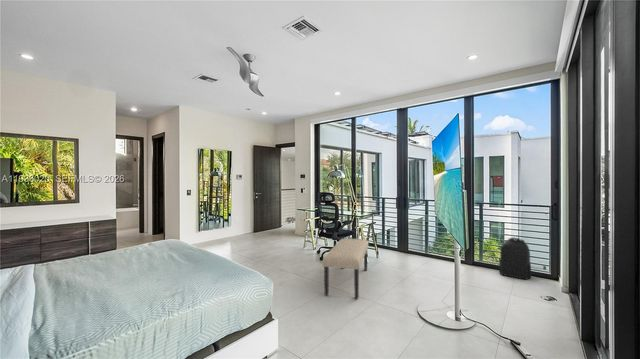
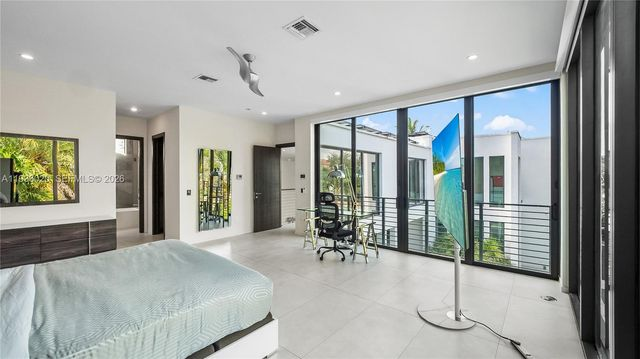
- bench [322,238,369,300]
- backpack [498,236,532,281]
